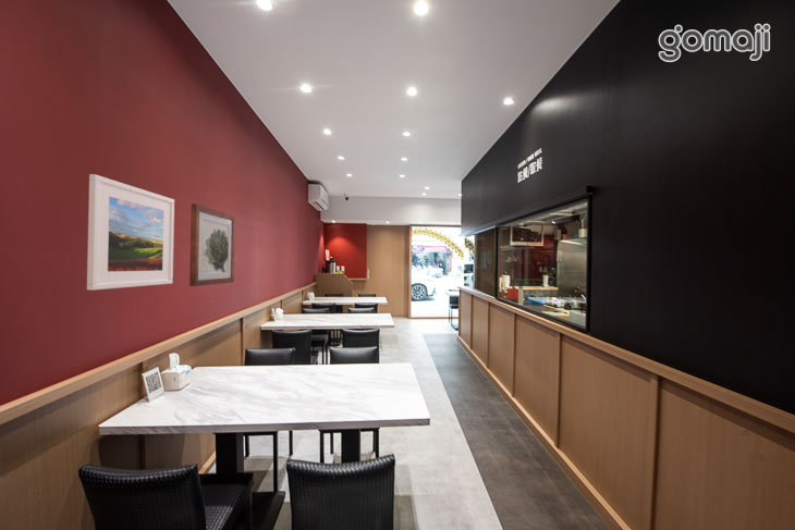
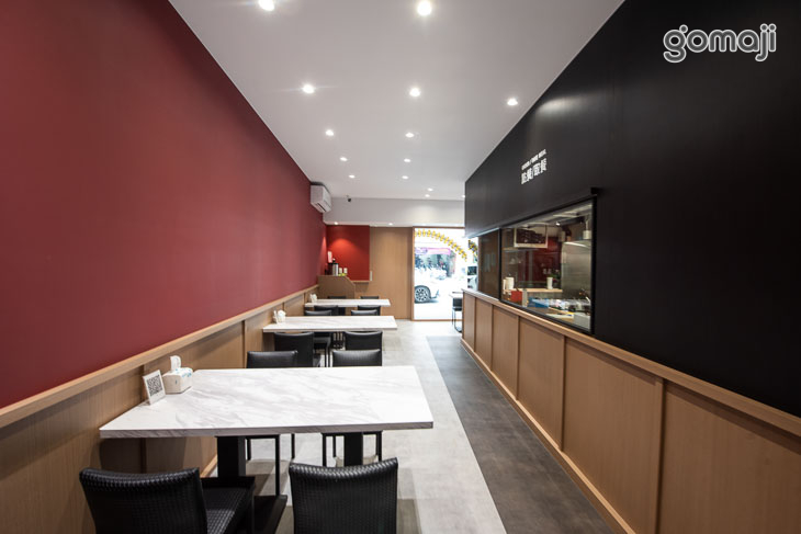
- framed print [86,173,175,292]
- wall art [188,202,236,287]
